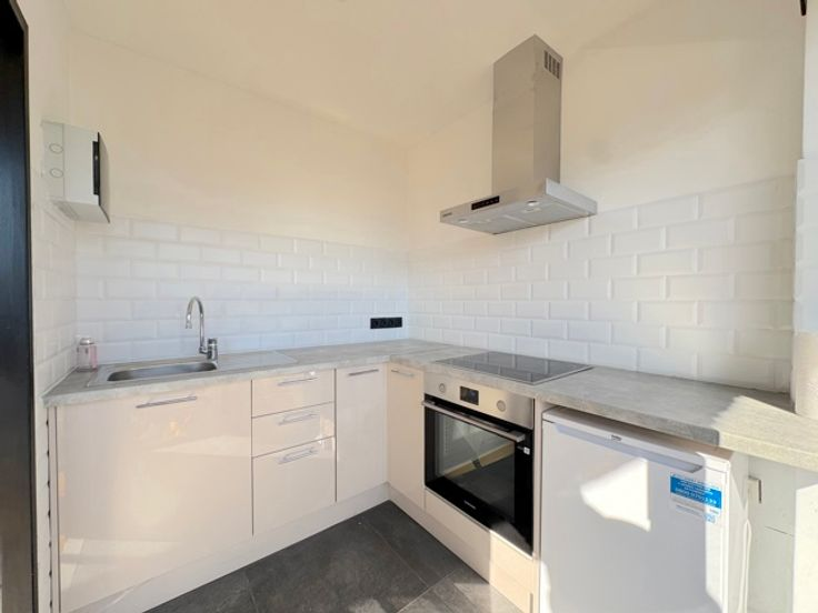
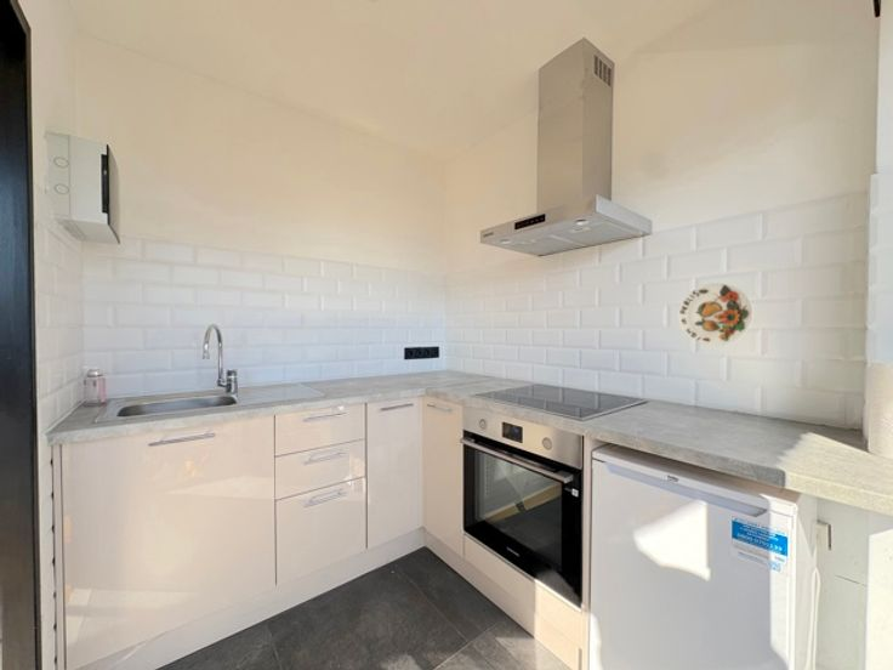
+ decorative plate [677,282,755,347]
